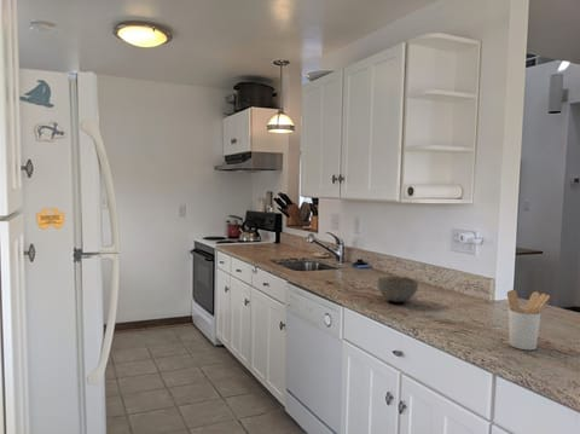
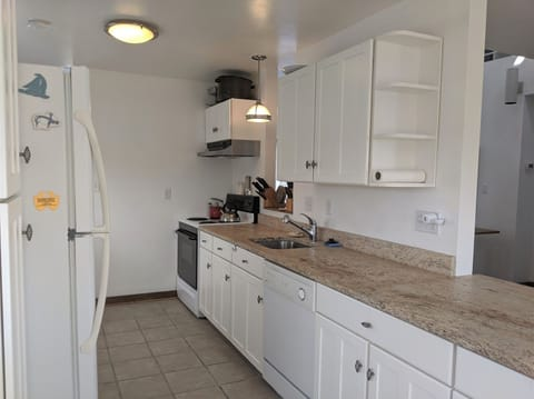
- utensil holder [506,289,551,351]
- bowl [376,276,419,303]
